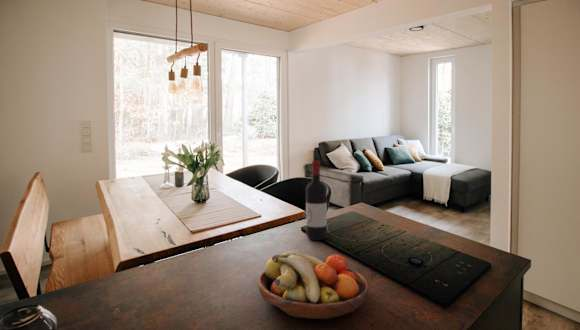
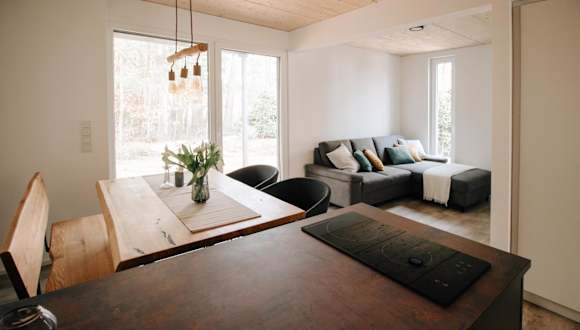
- wine bottle [305,160,328,241]
- fruit bowl [257,249,369,320]
